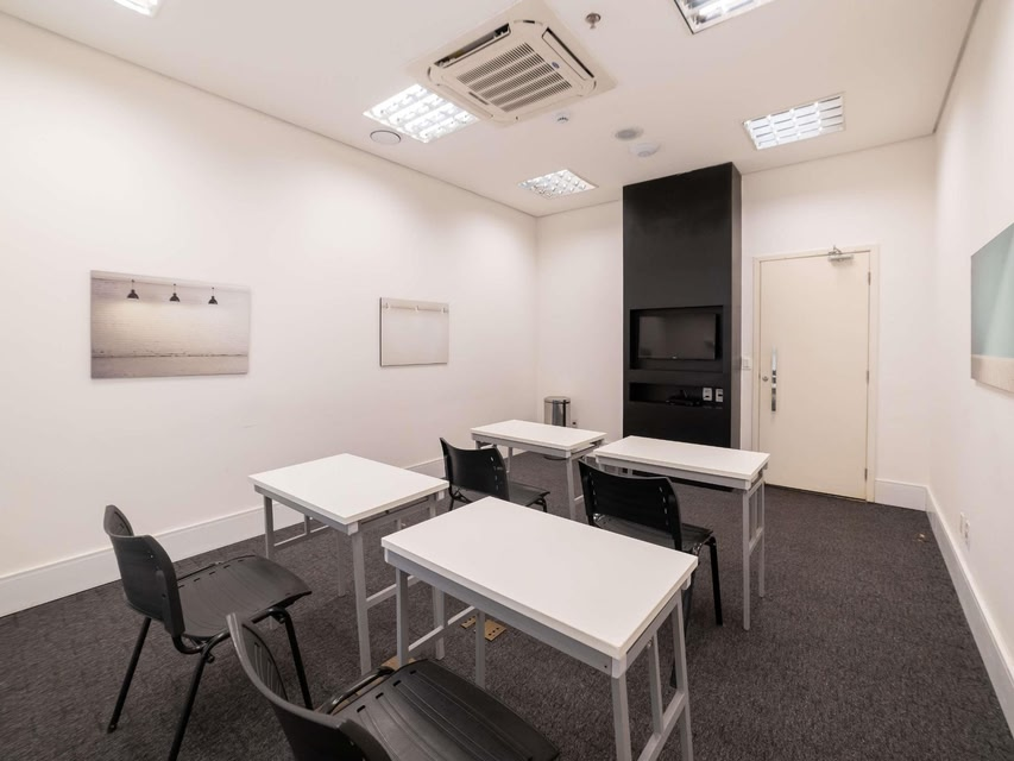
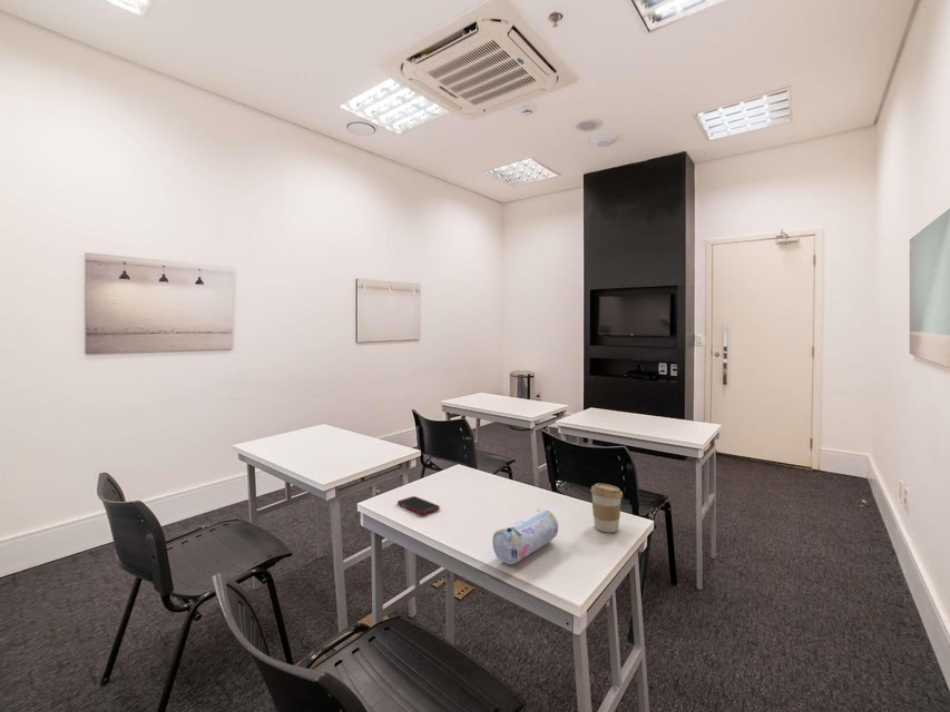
+ pencil case [491,507,559,565]
+ coffee cup [590,483,624,533]
+ cell phone [396,495,441,515]
